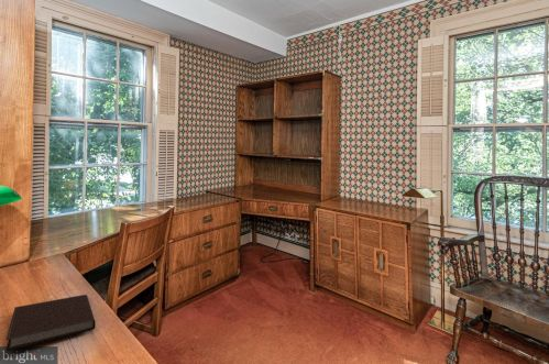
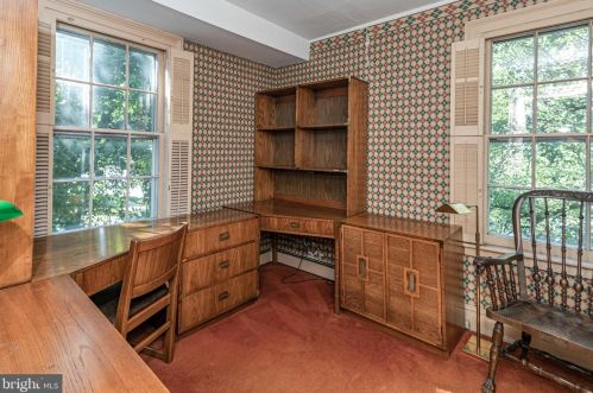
- notebook [4,294,97,352]
